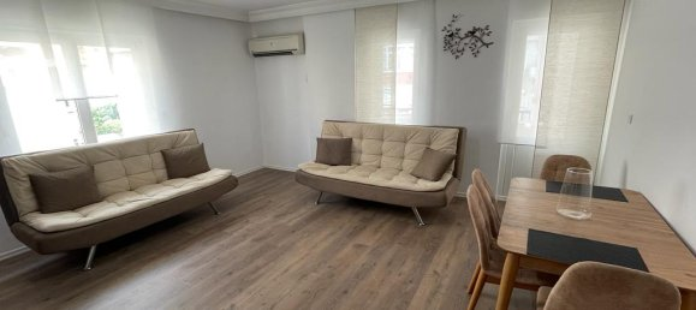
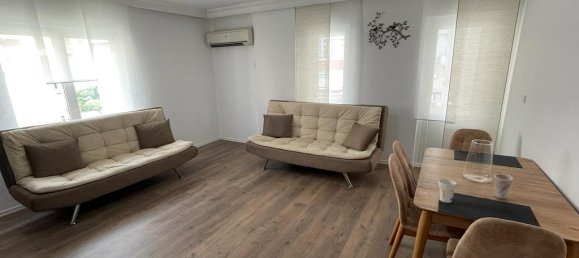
+ cup [437,178,457,204]
+ cup [493,173,515,200]
